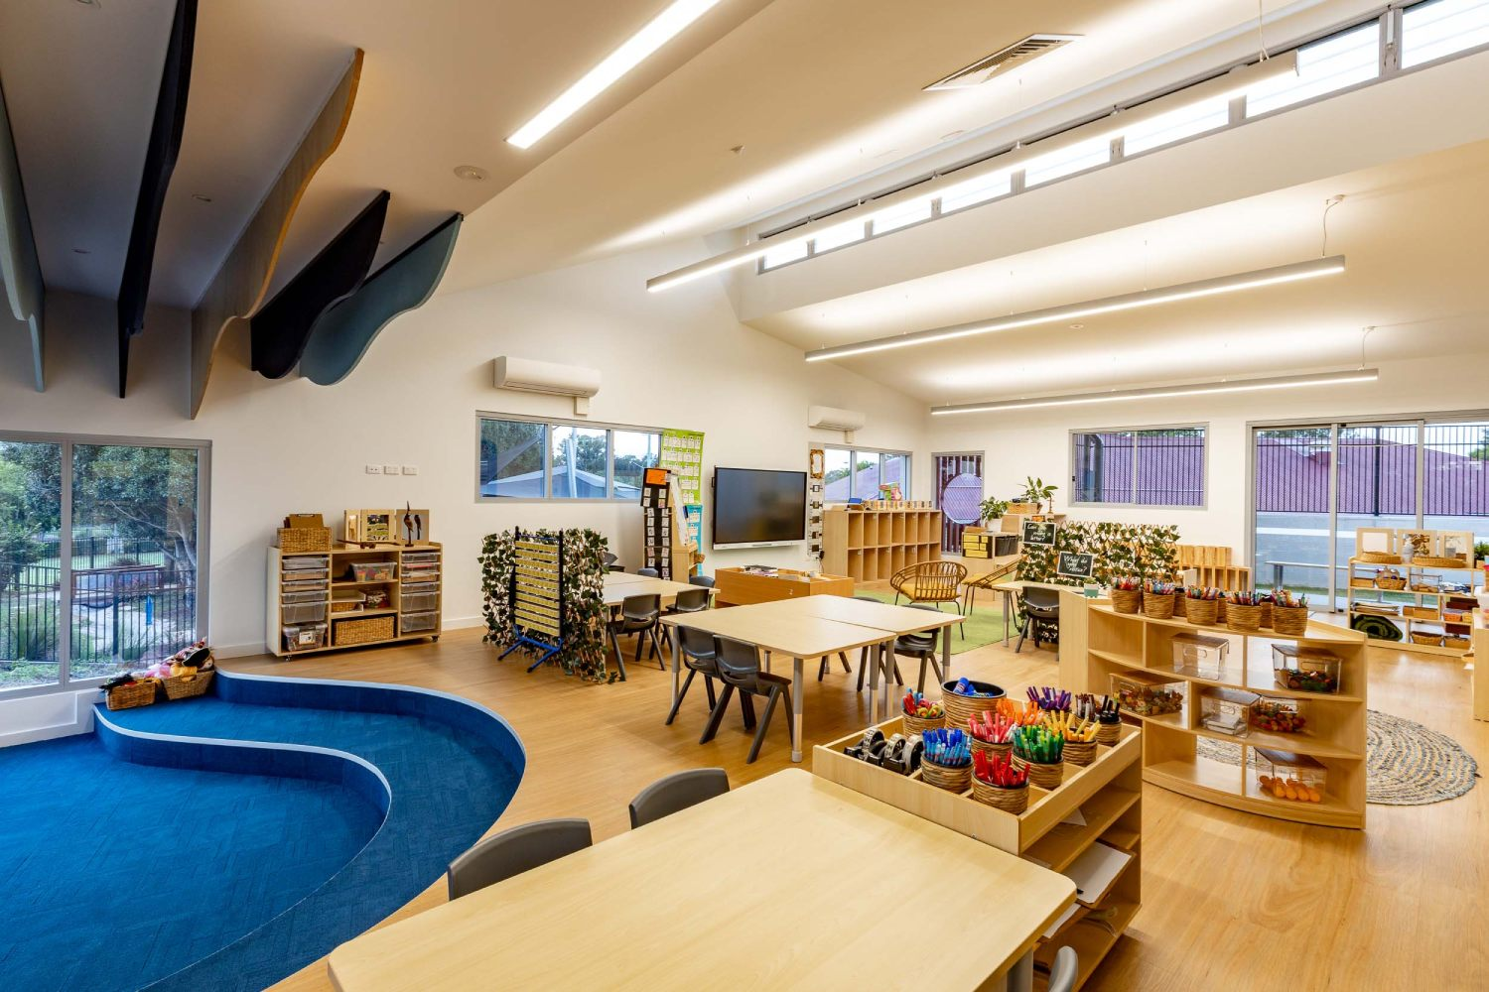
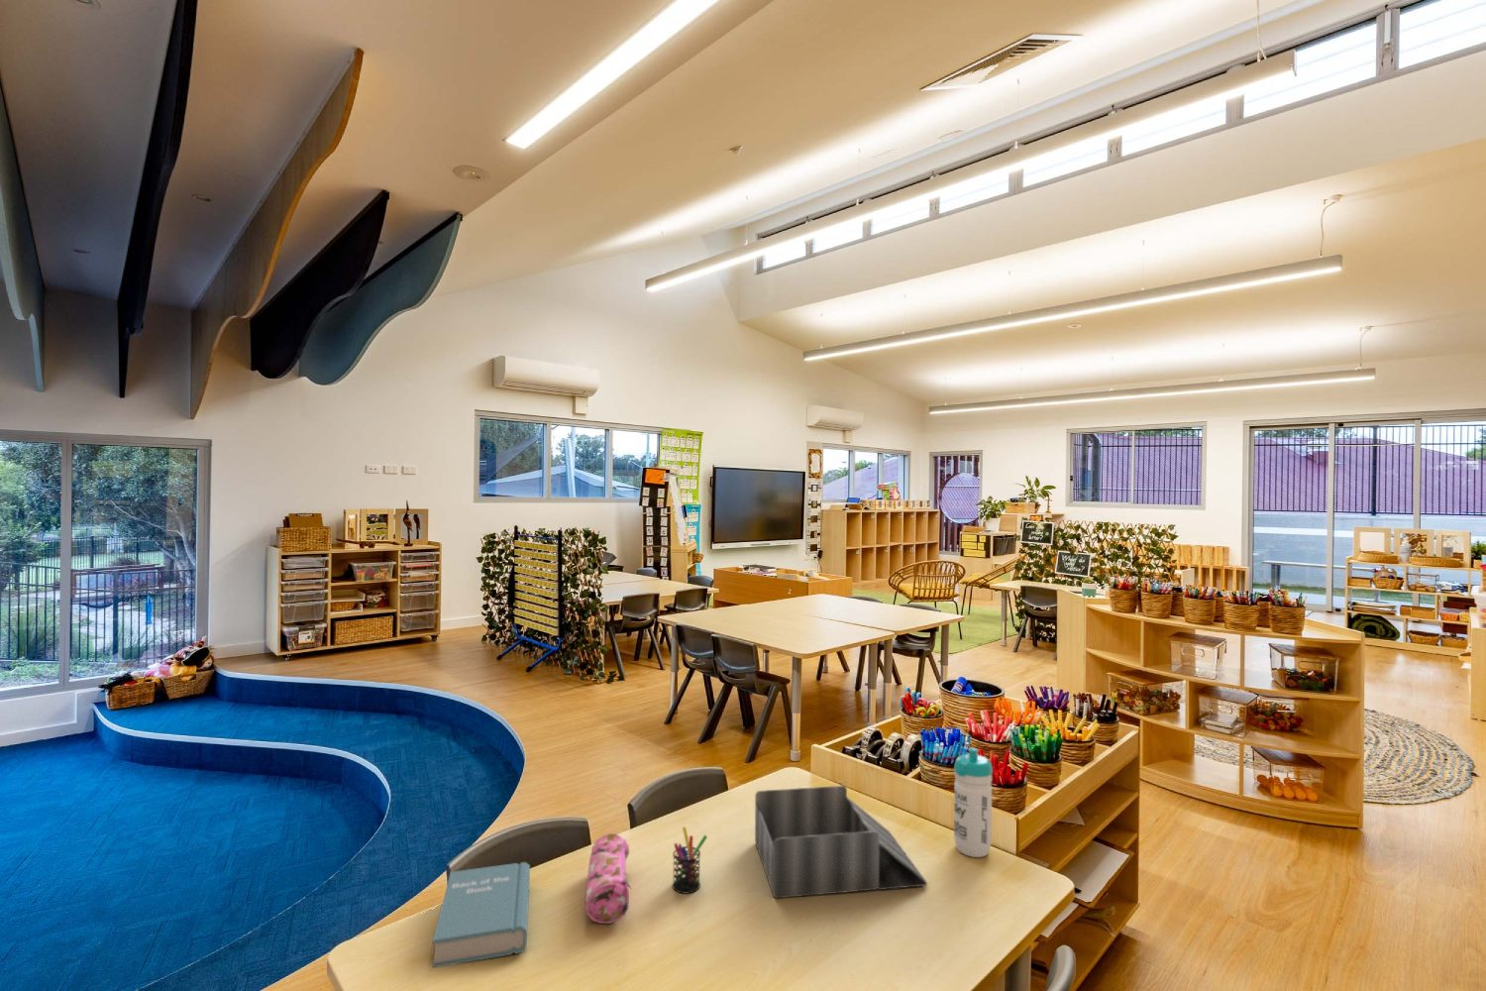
+ water bottle [953,748,994,858]
+ pencil case [585,833,634,925]
+ desk organizer [754,785,929,900]
+ book [432,862,531,968]
+ pen holder [671,825,709,895]
